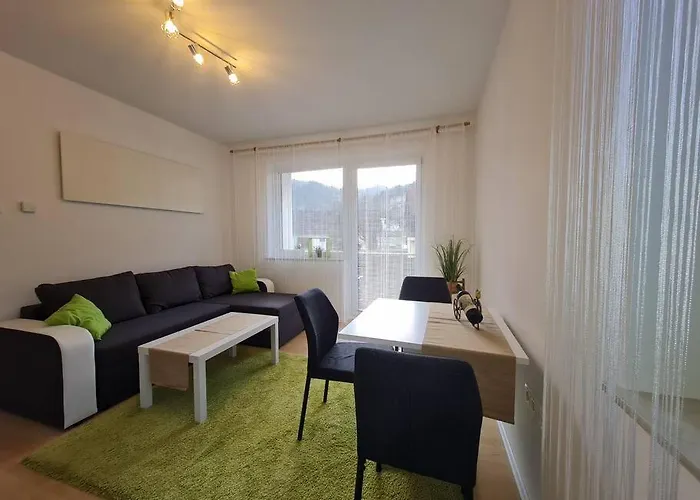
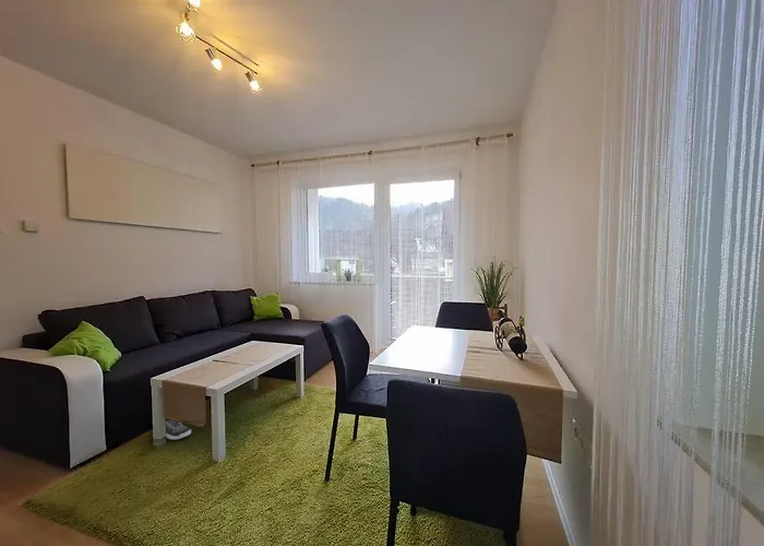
+ sneaker [165,419,192,441]
